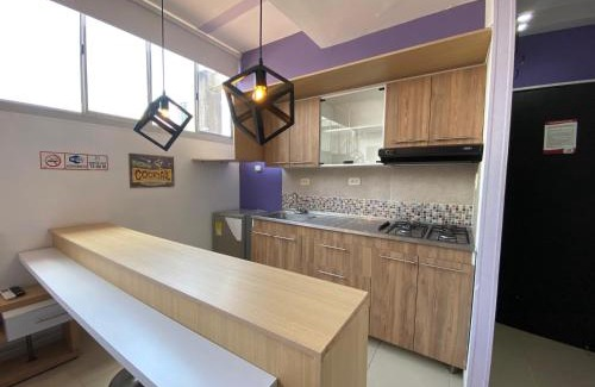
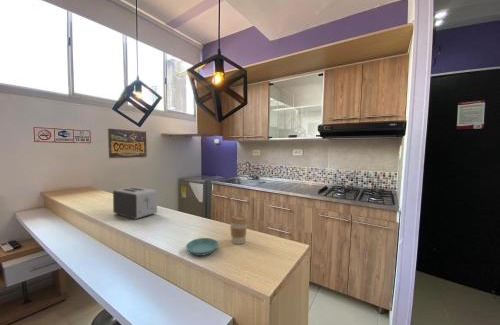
+ coffee cup [229,214,249,245]
+ saucer [185,237,219,257]
+ toaster [112,186,158,220]
